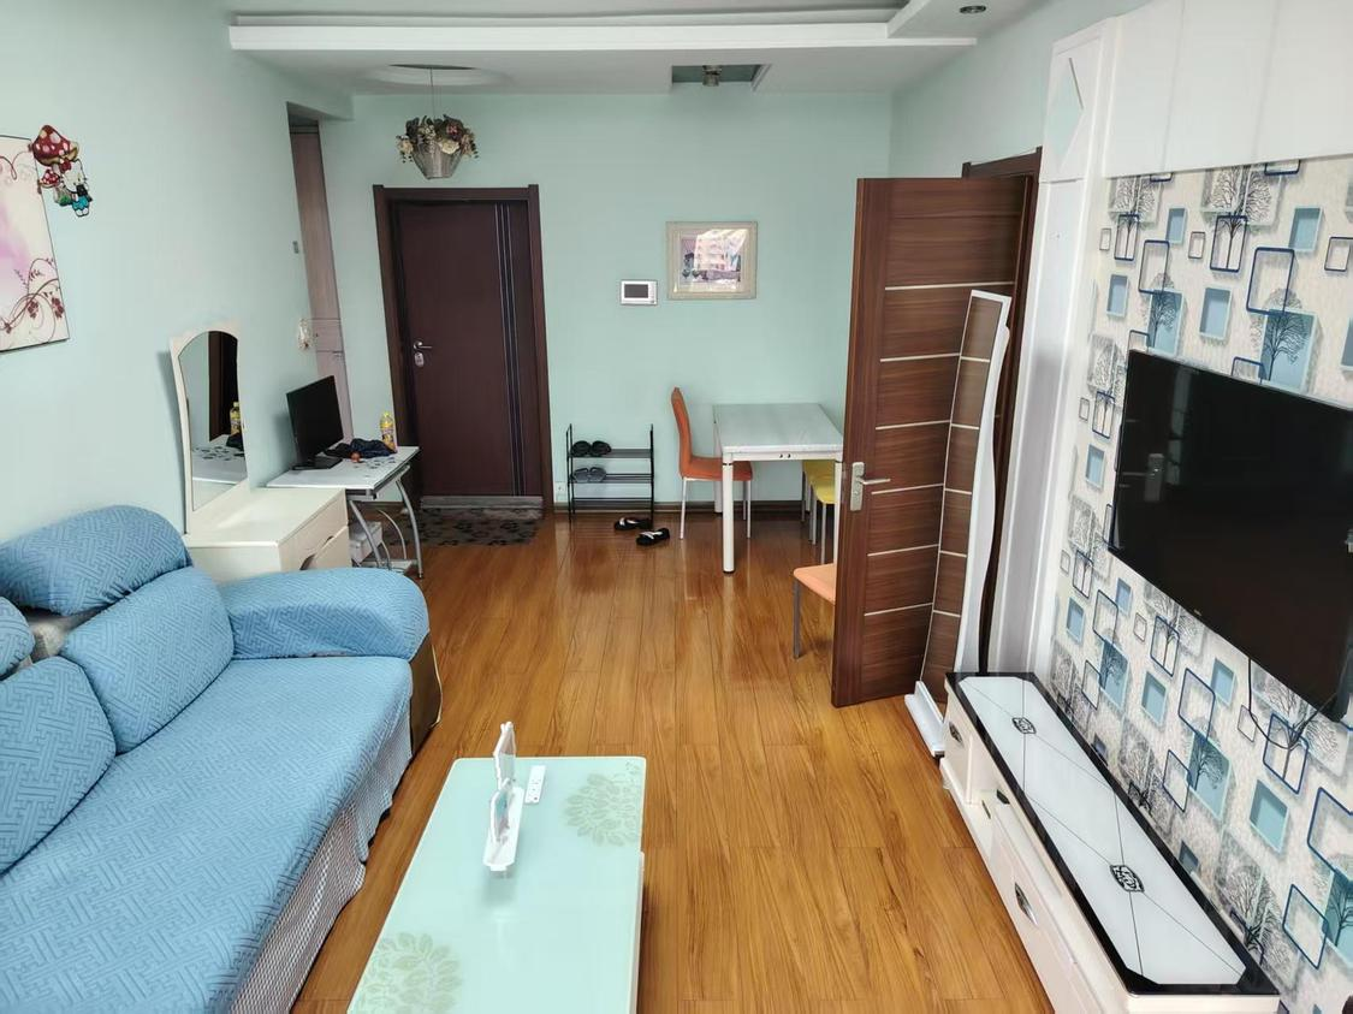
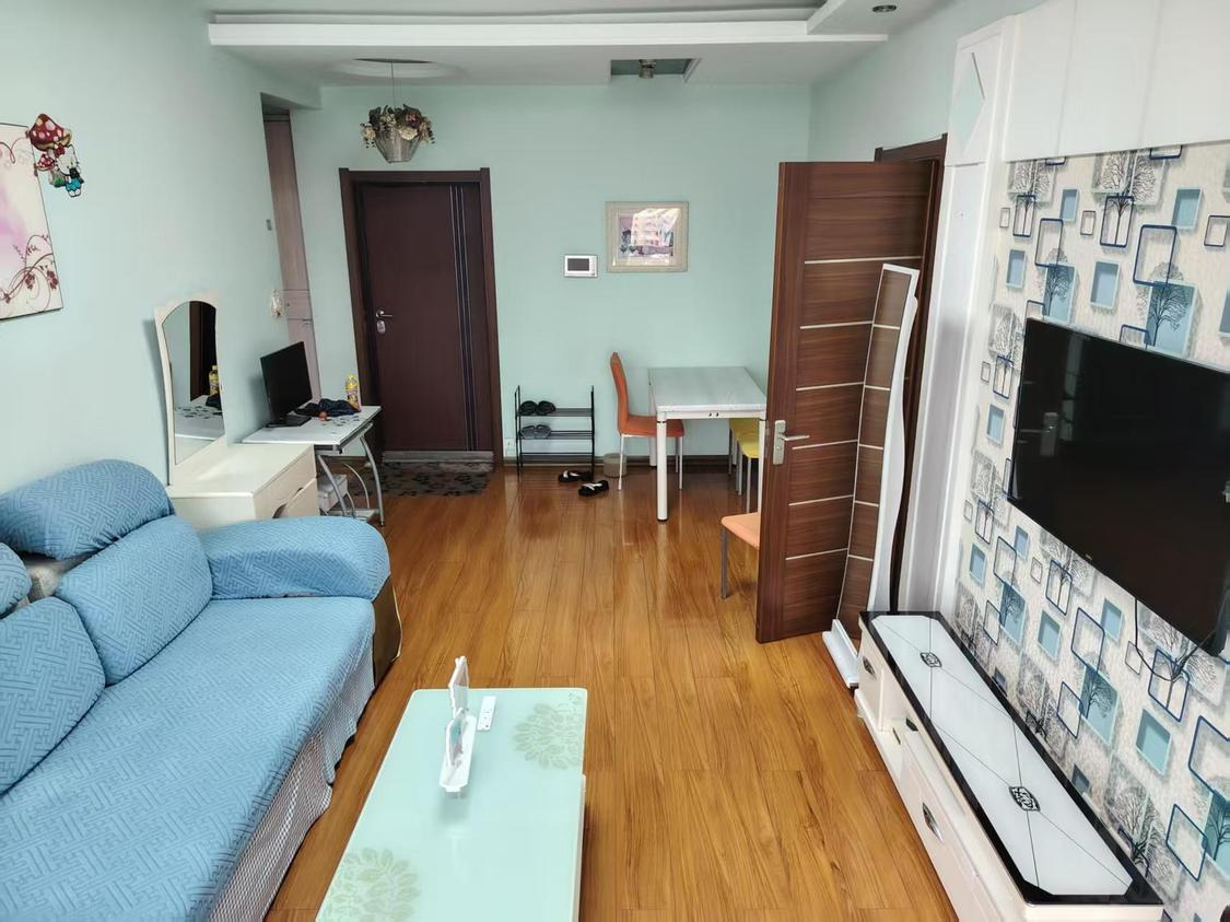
+ planter [602,452,628,478]
